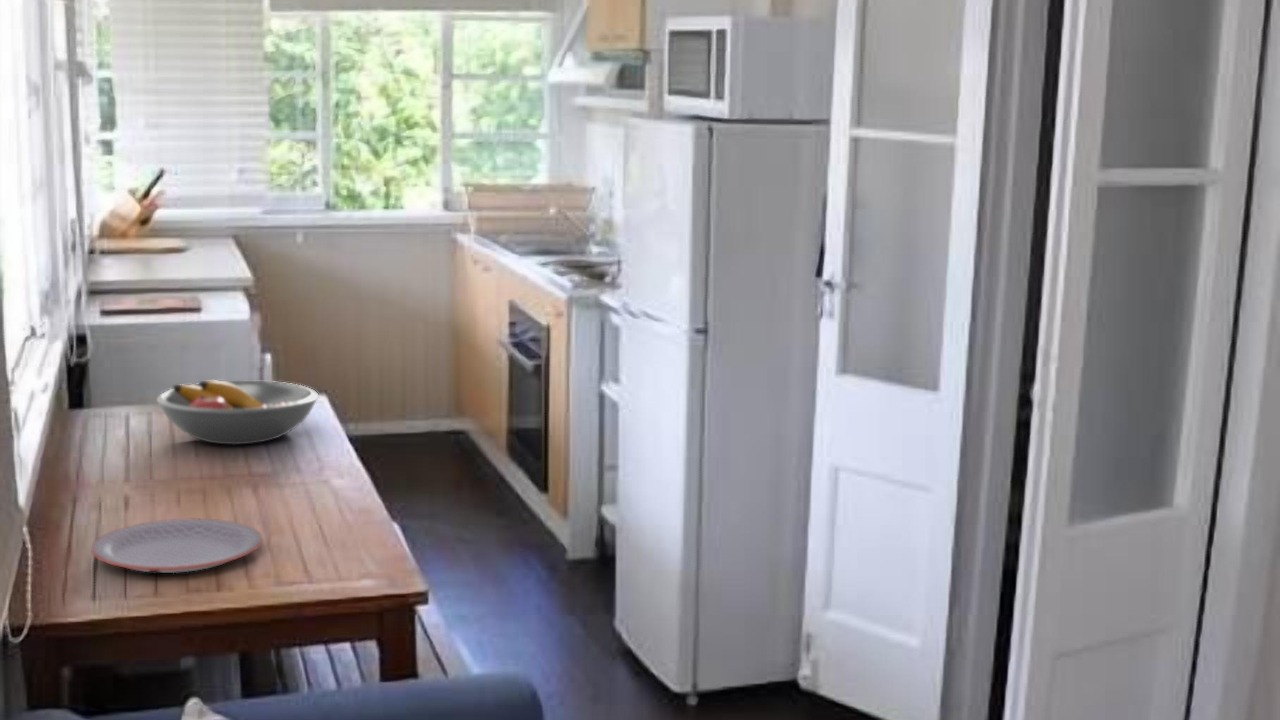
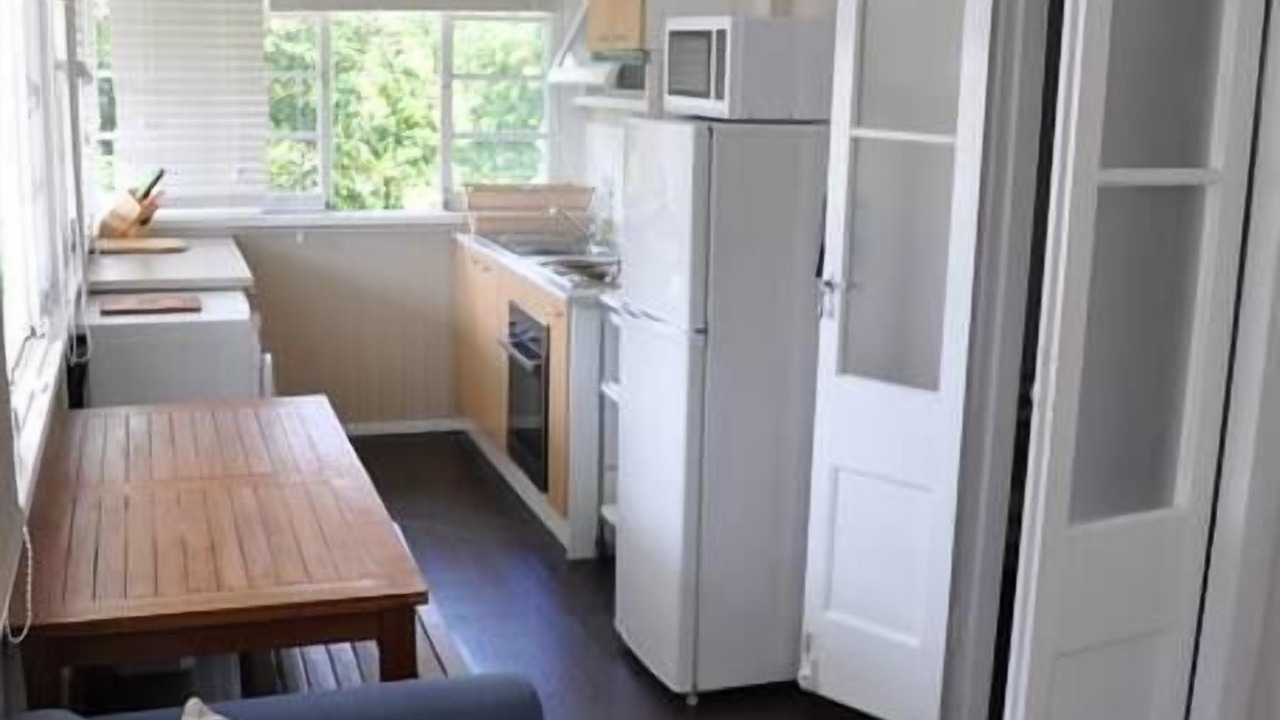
- fruit bowl [156,380,320,446]
- plate [90,518,264,574]
